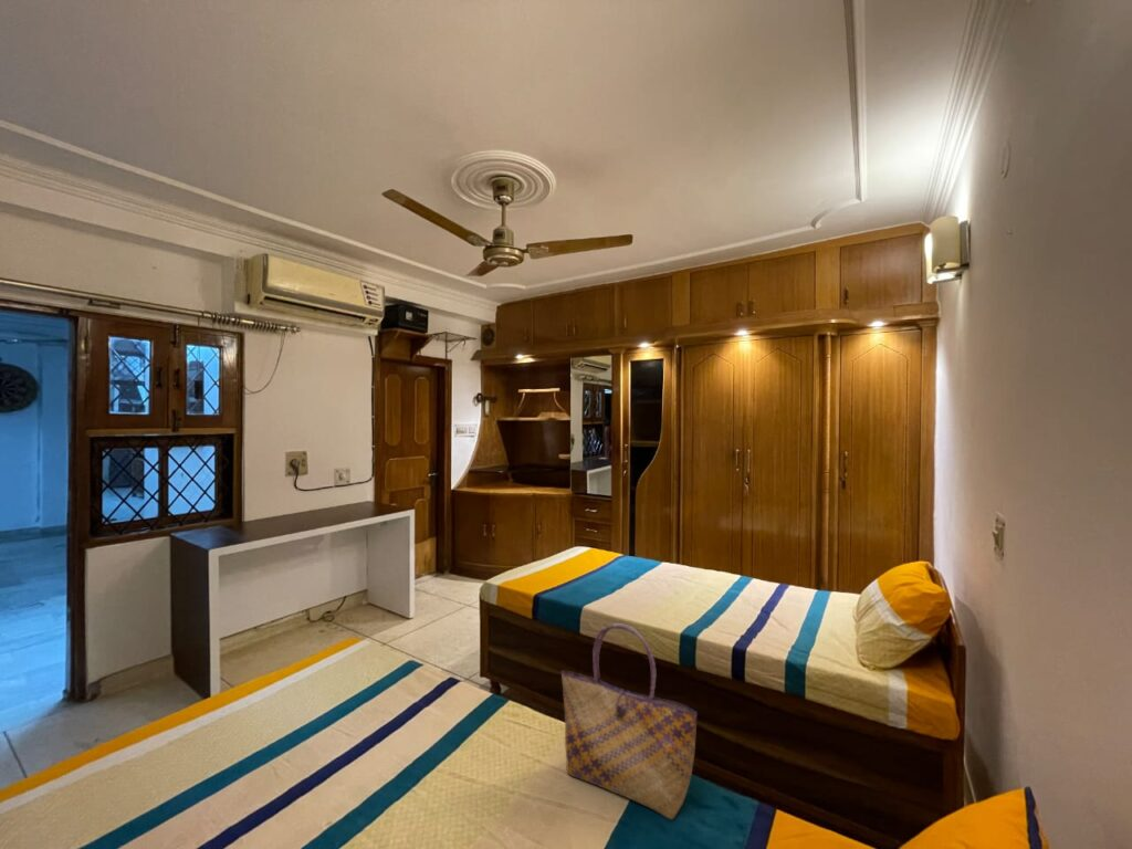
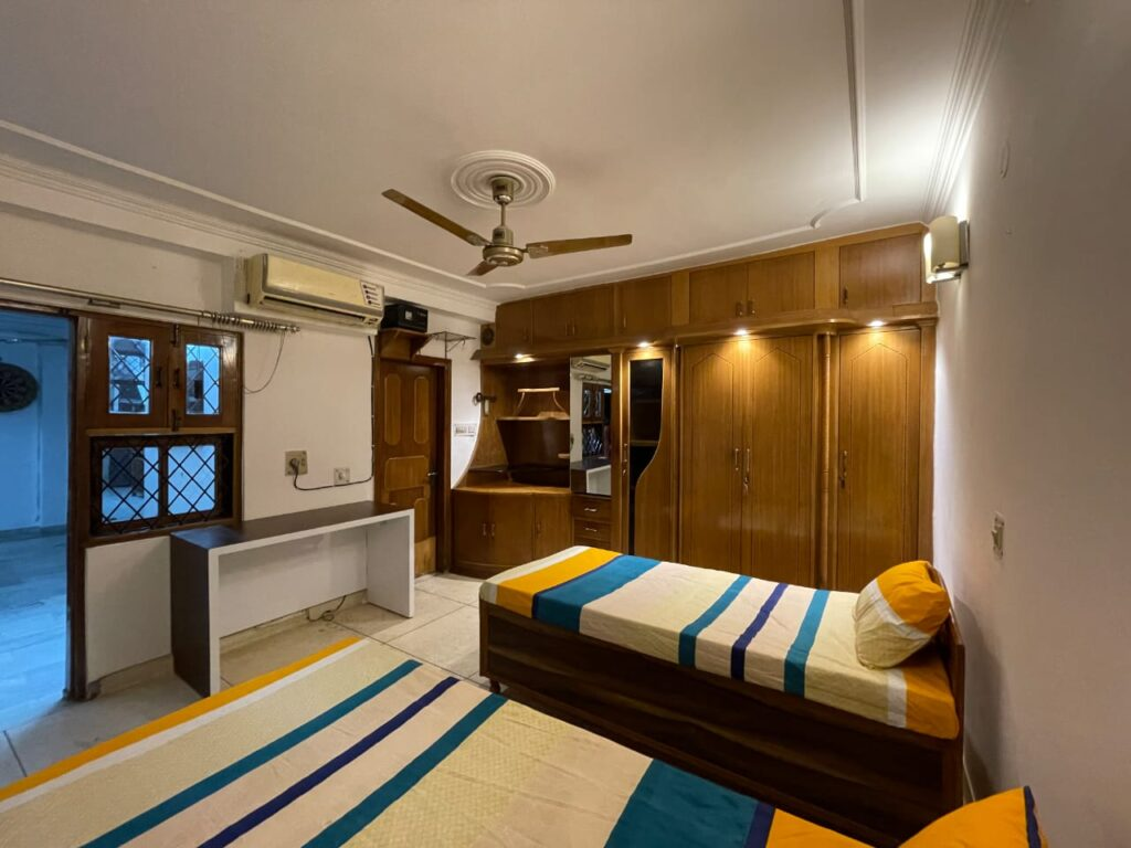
- tote bag [560,622,698,820]
